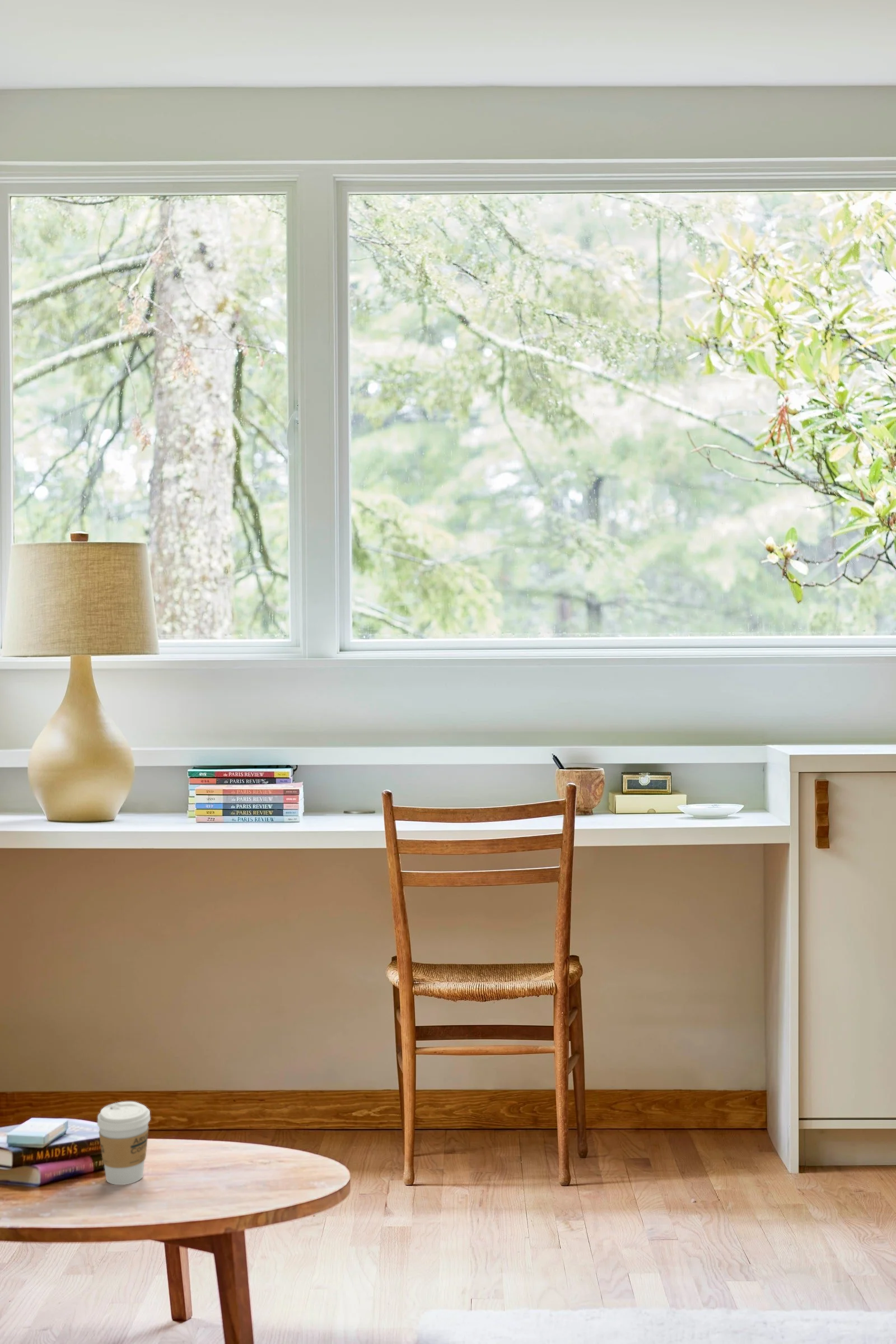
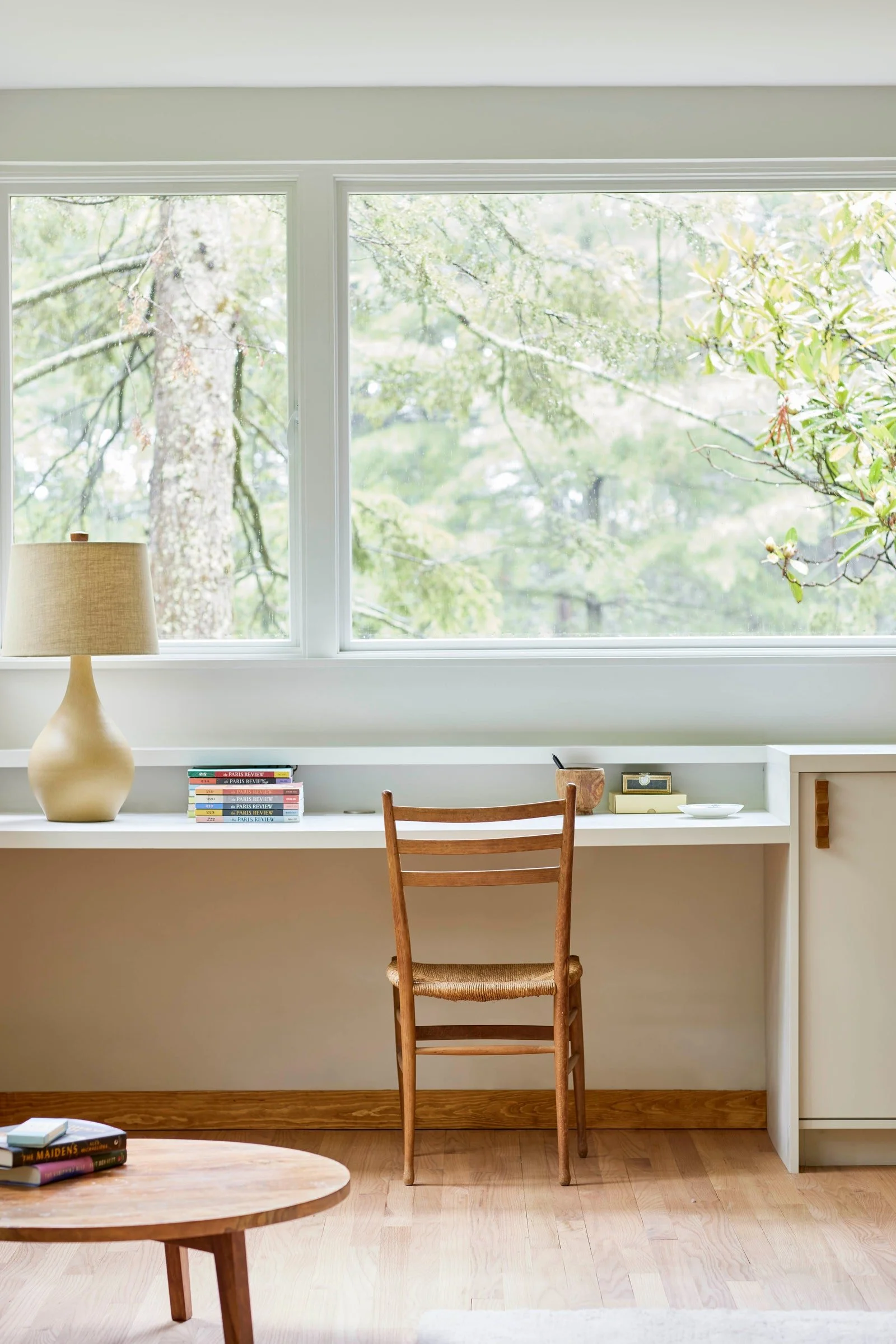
- coffee cup [96,1101,151,1185]
